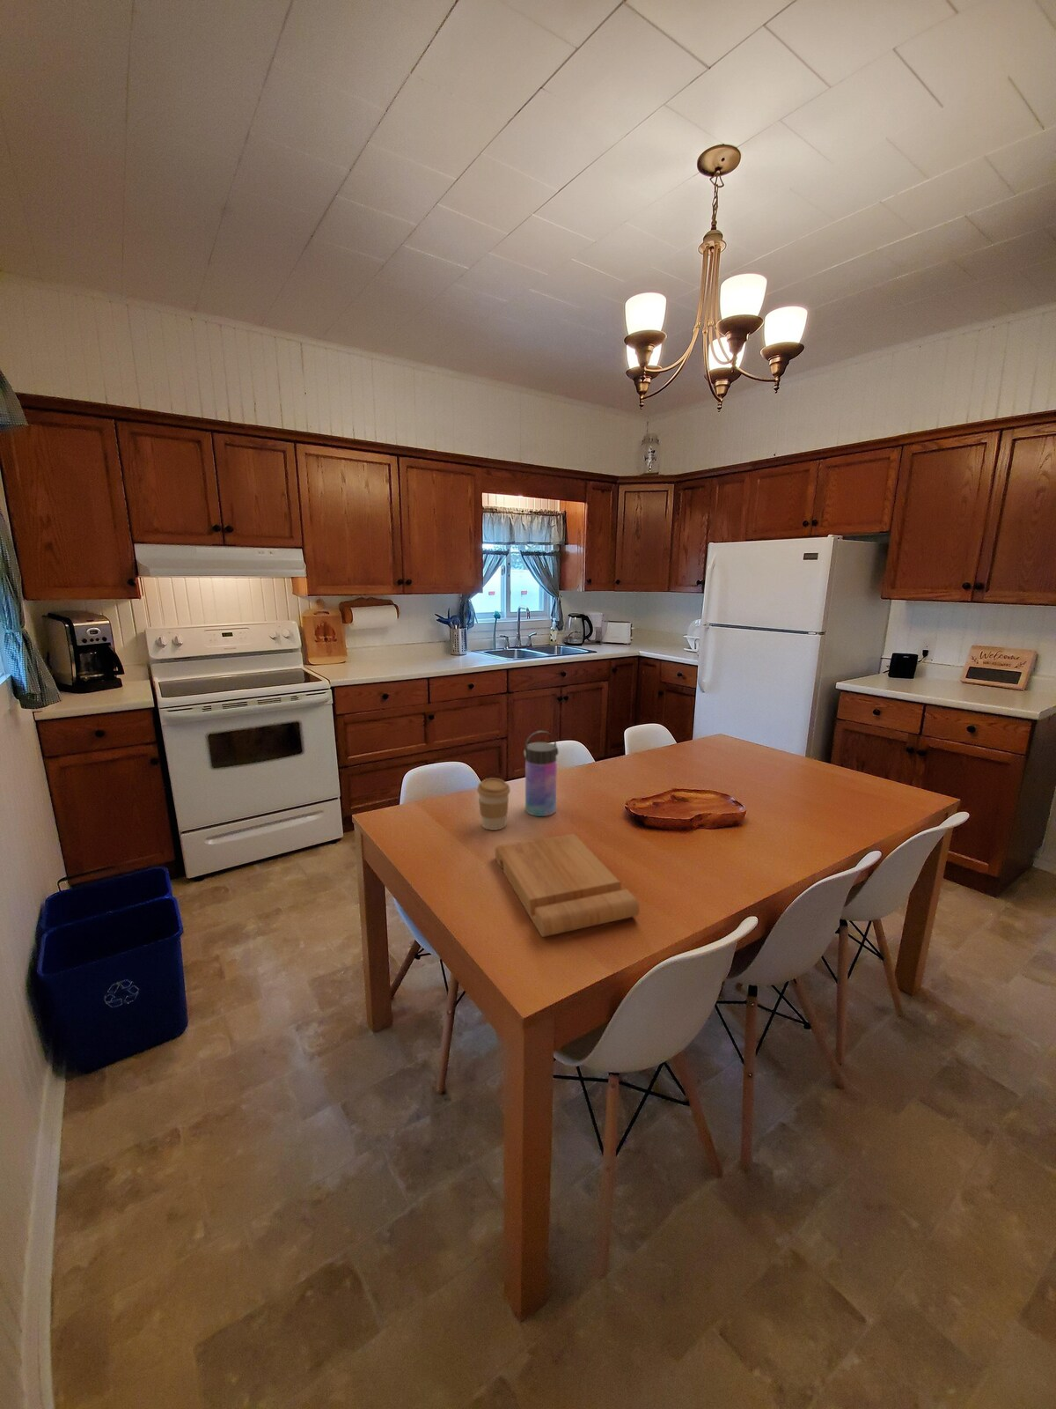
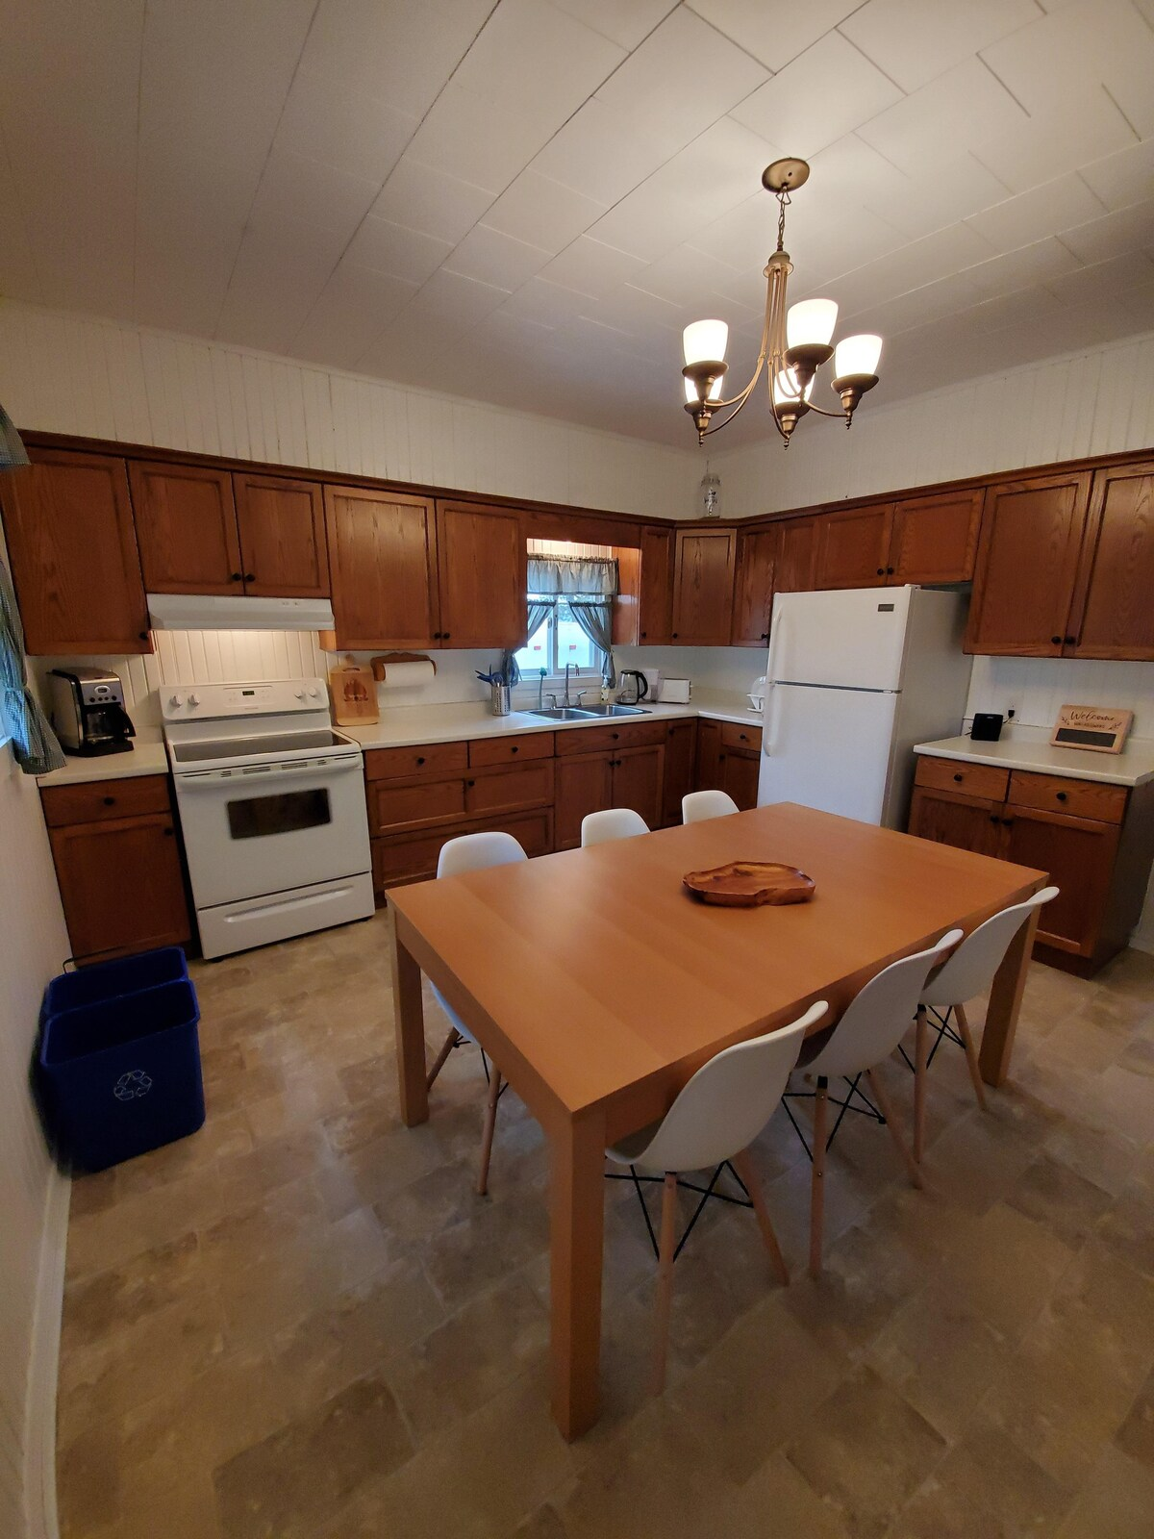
- water bottle [524,730,560,818]
- cutting board [495,833,641,937]
- coffee cup [476,778,511,831]
